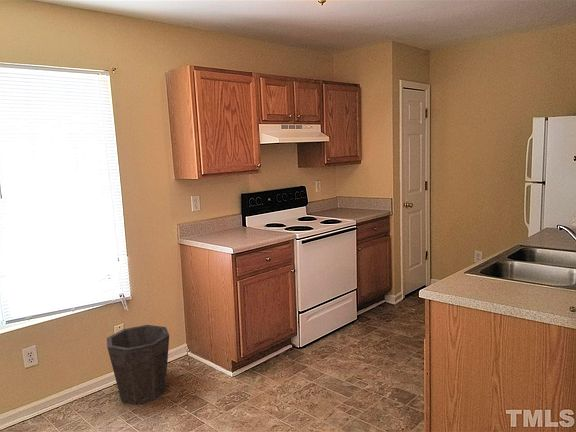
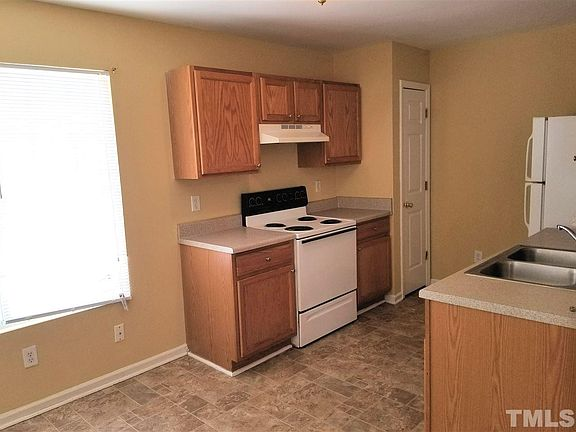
- waste bin [106,324,170,405]
